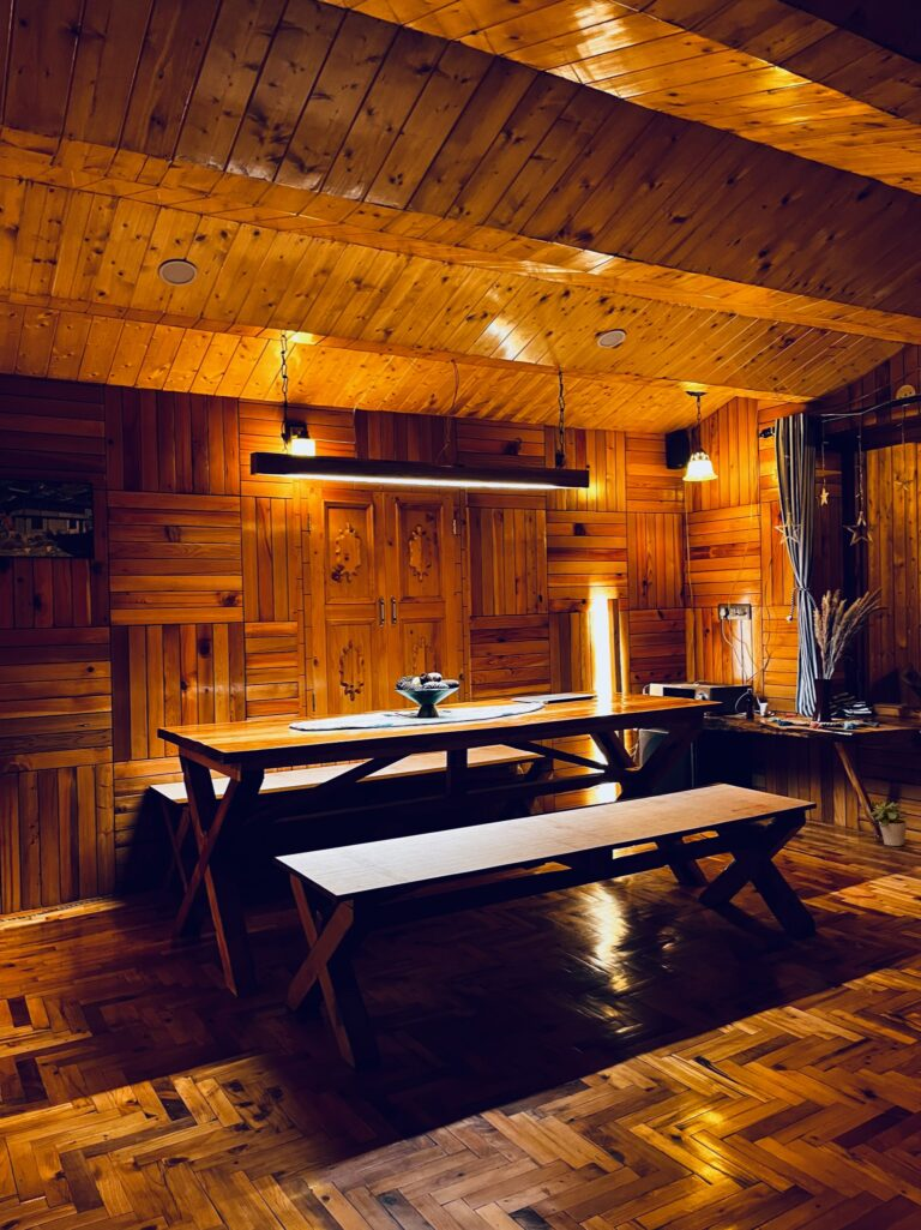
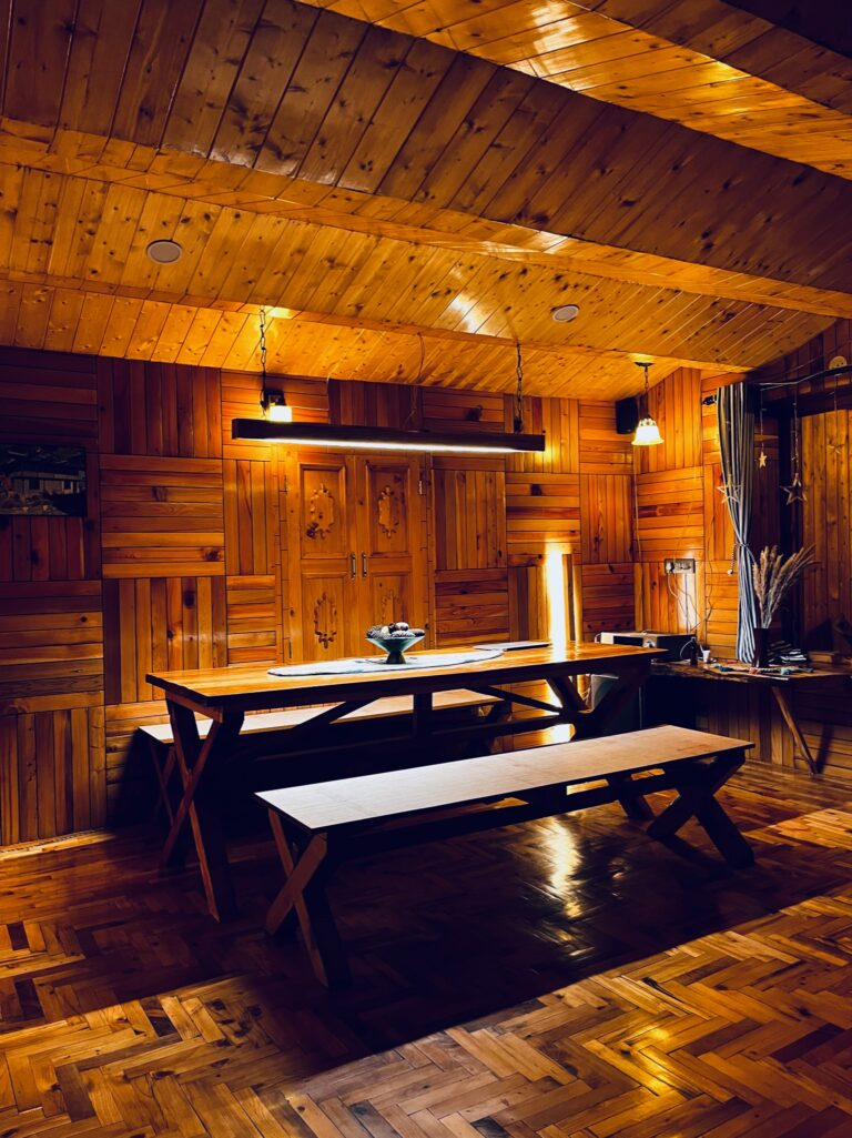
- potted plant [869,798,909,847]
